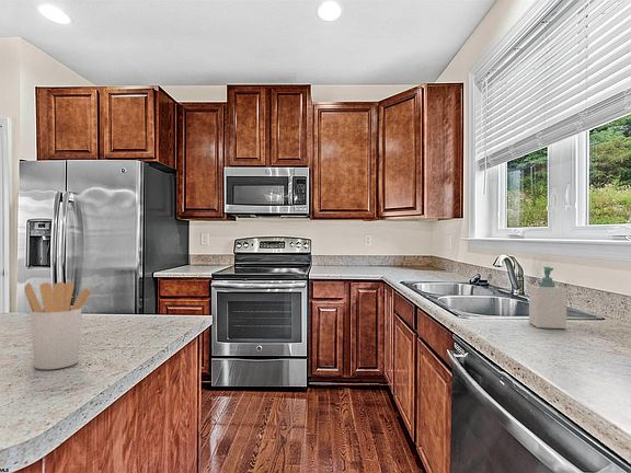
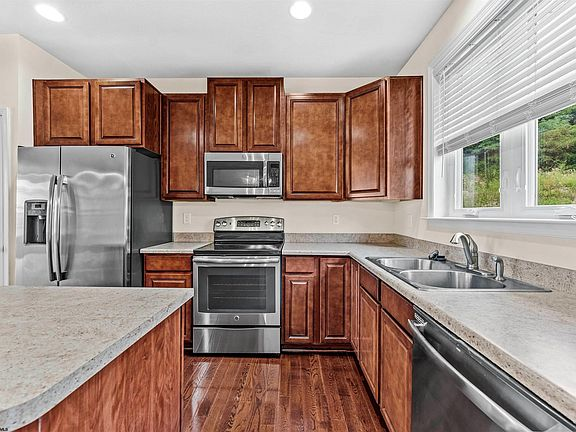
- utensil holder [23,280,92,370]
- soap bottle [528,266,567,330]
